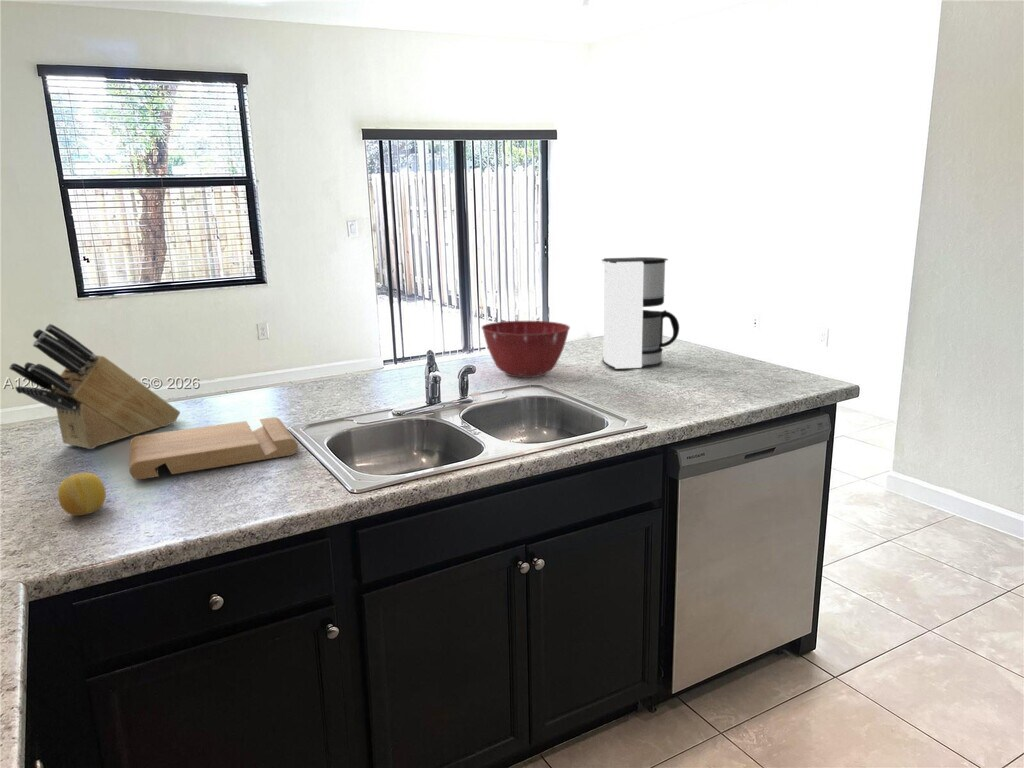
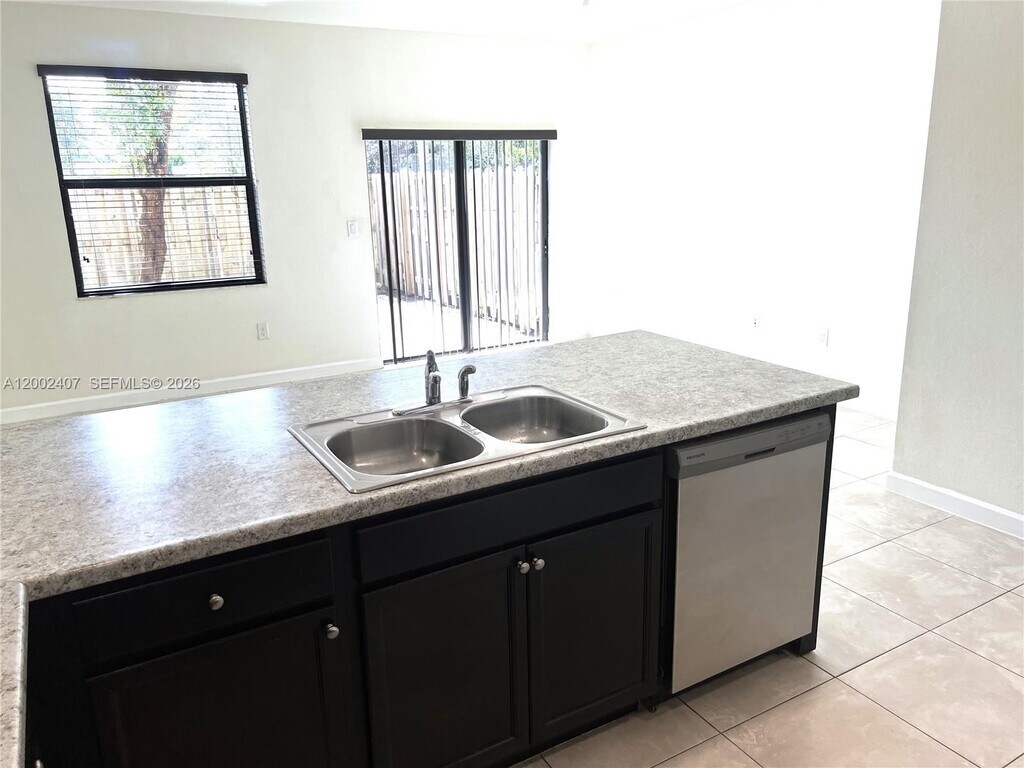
- knife block [8,323,181,450]
- cutting board [129,416,299,480]
- mixing bowl [481,320,571,378]
- coffee maker [600,256,680,370]
- fruit [57,472,107,517]
